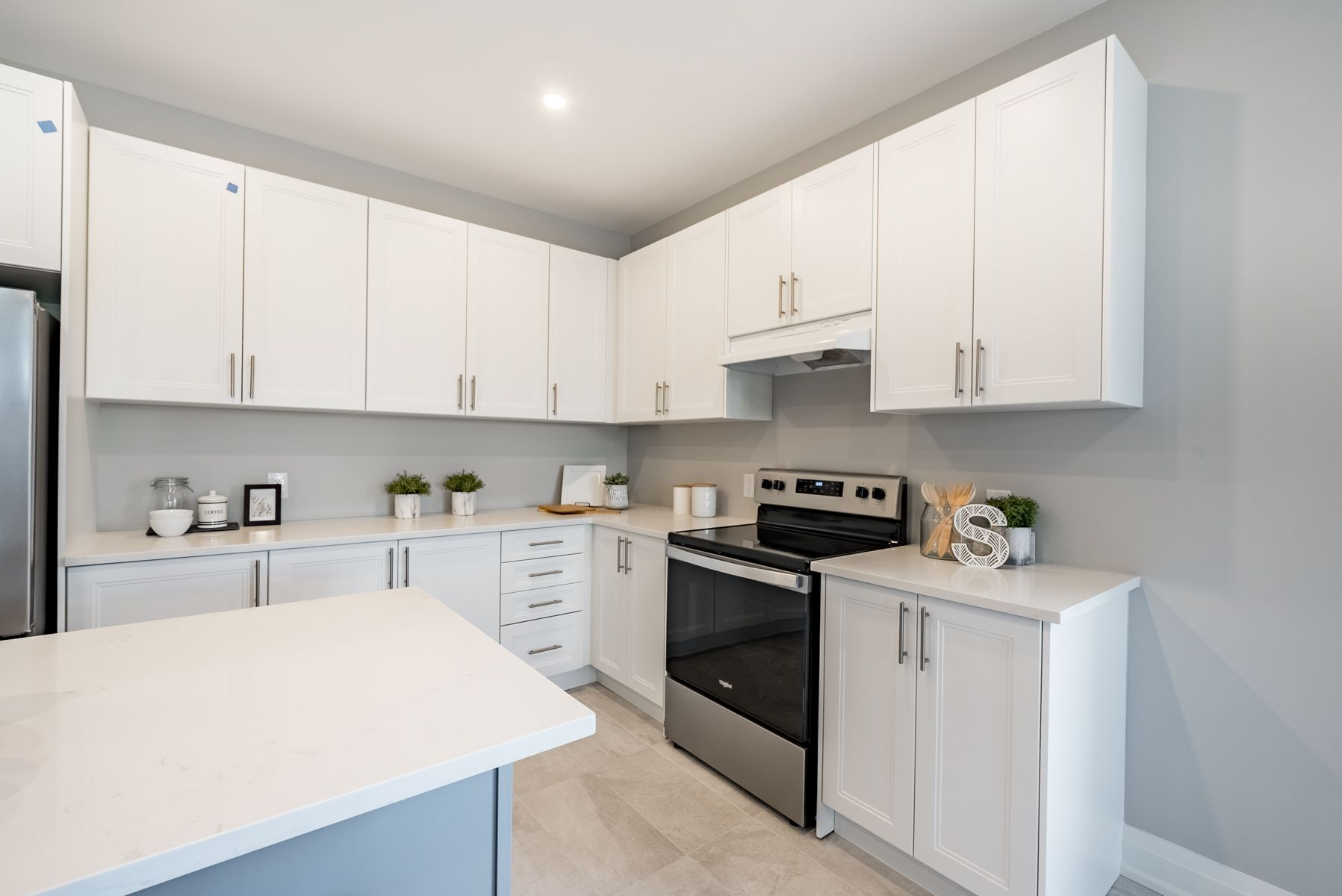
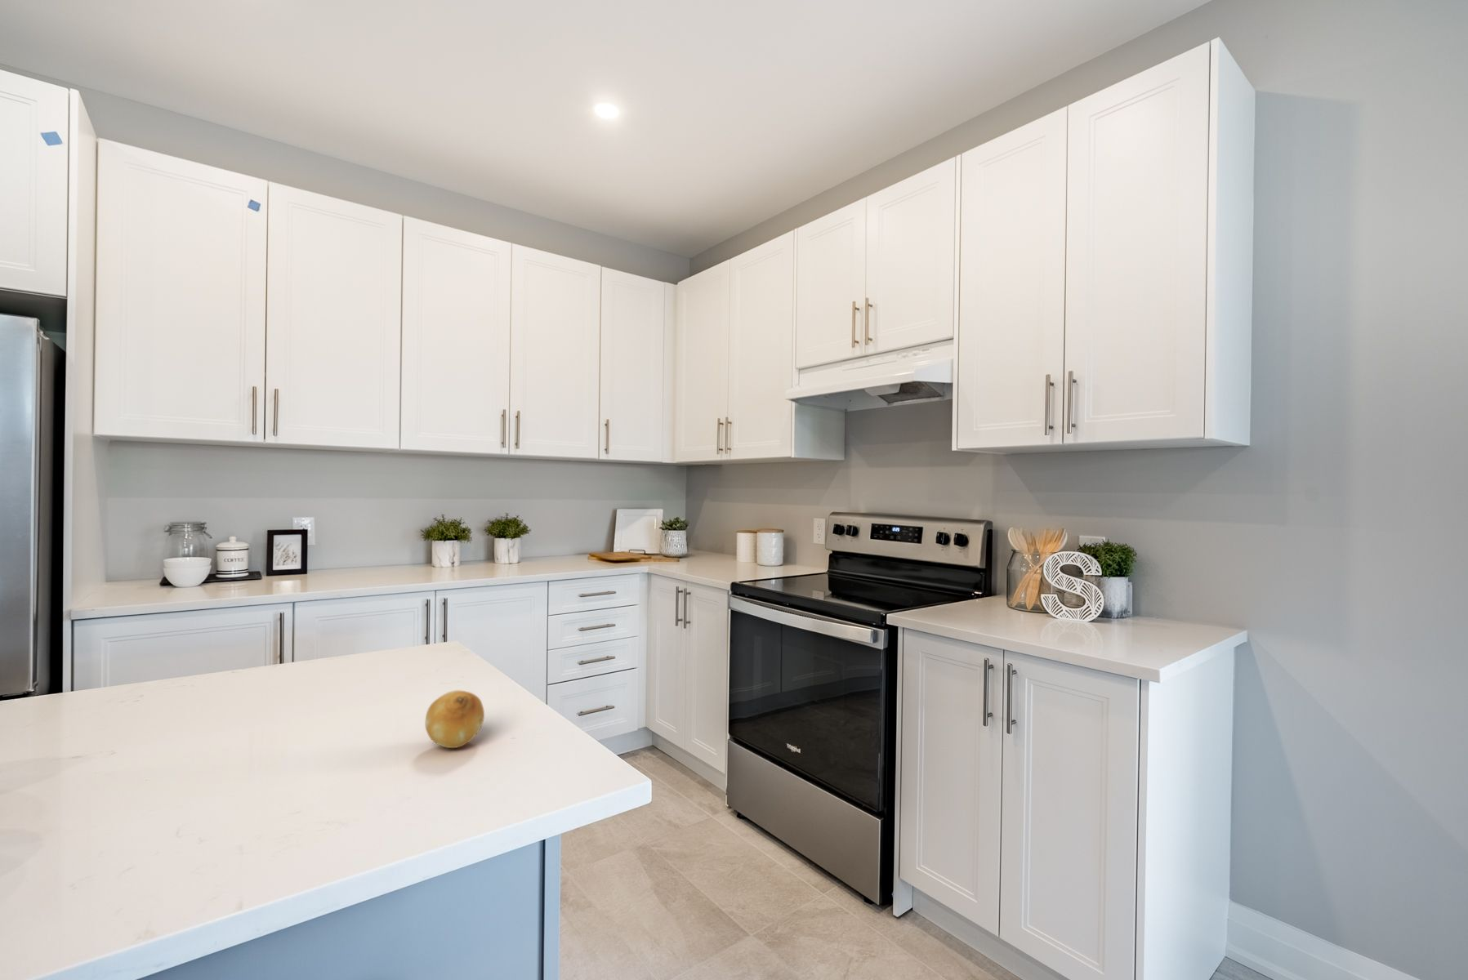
+ fruit [424,689,486,749]
